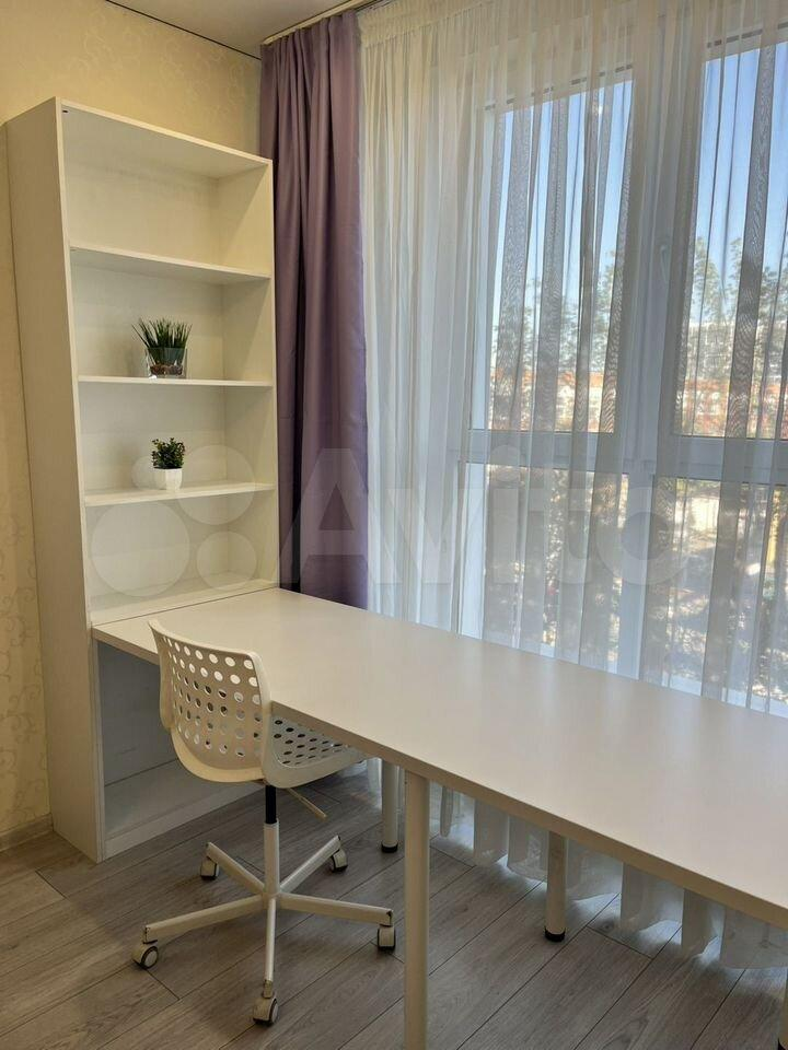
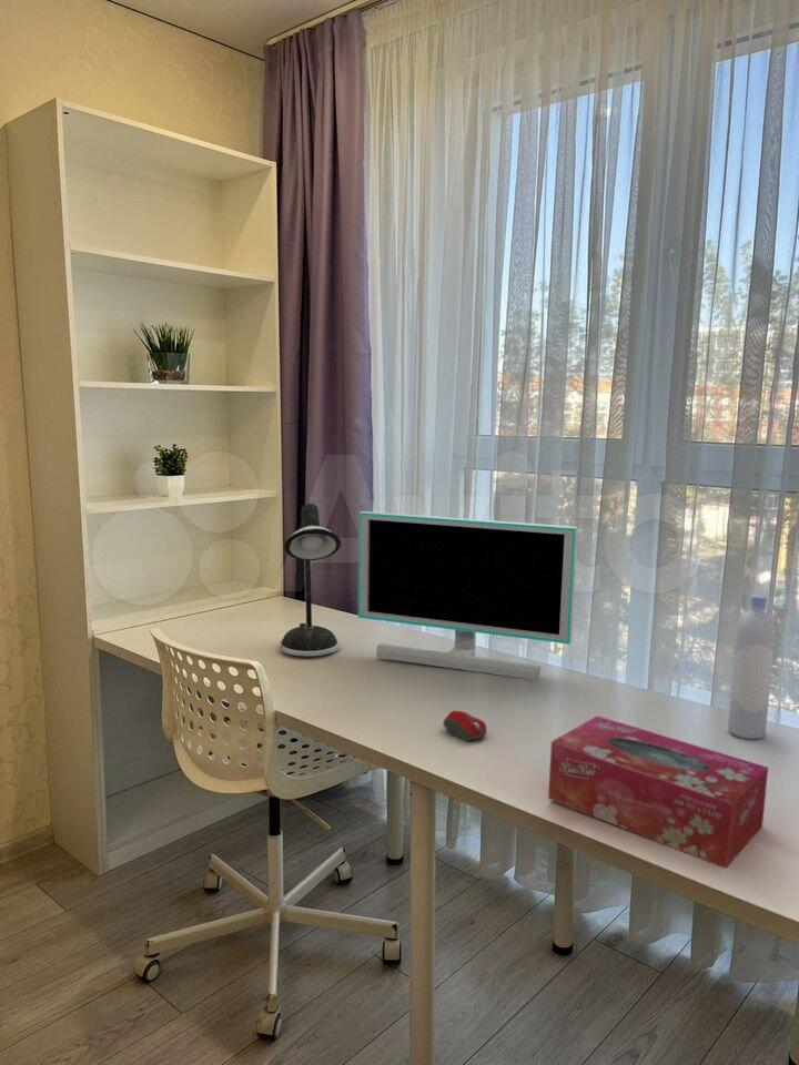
+ monitor [357,510,578,681]
+ tissue box [547,714,769,870]
+ computer mouse [443,710,488,741]
+ desk lamp [279,503,342,657]
+ bottle [727,594,777,740]
